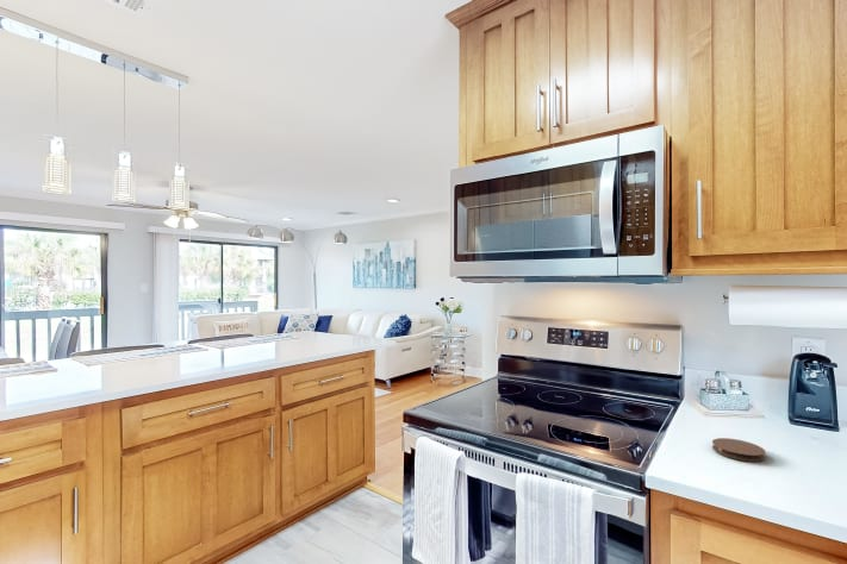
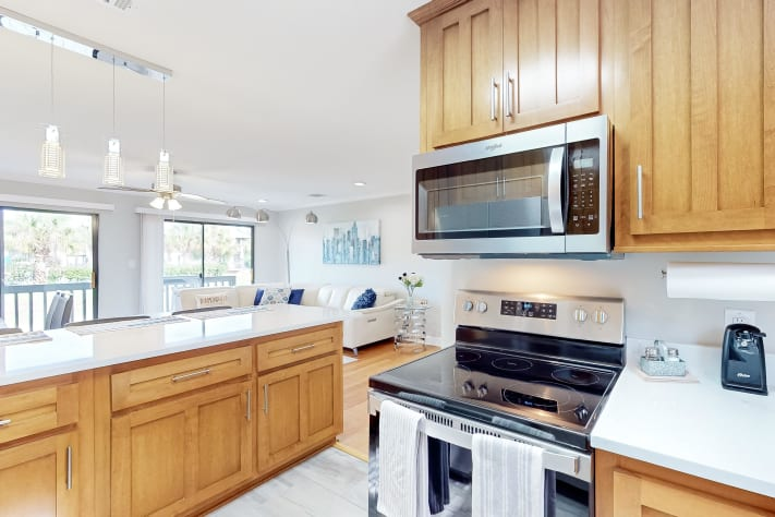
- coaster [711,437,766,463]
